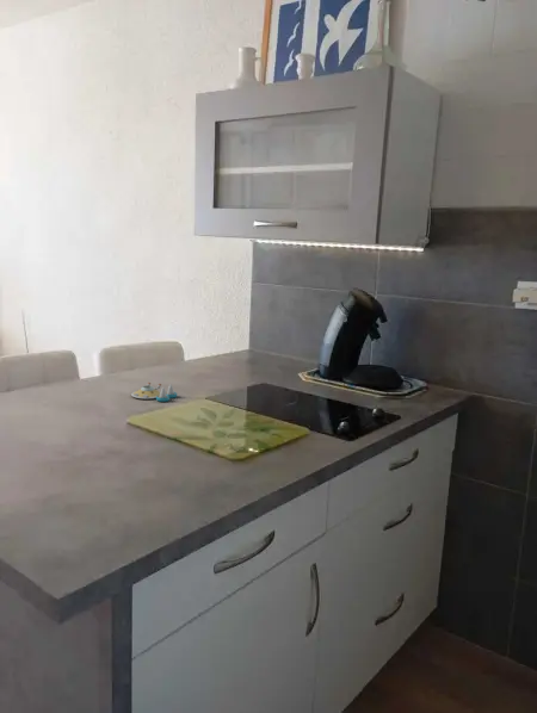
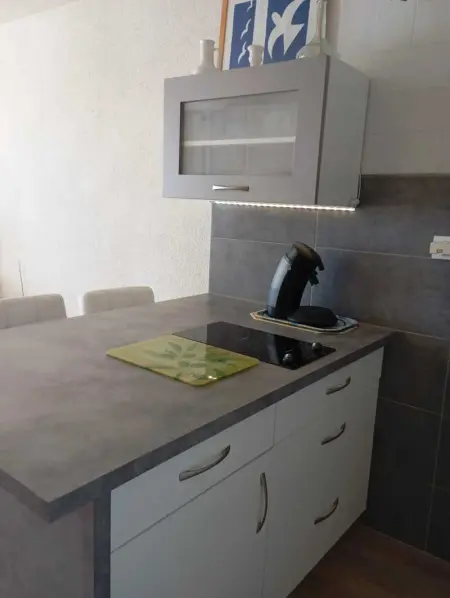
- salt and pepper shaker set [130,382,178,403]
